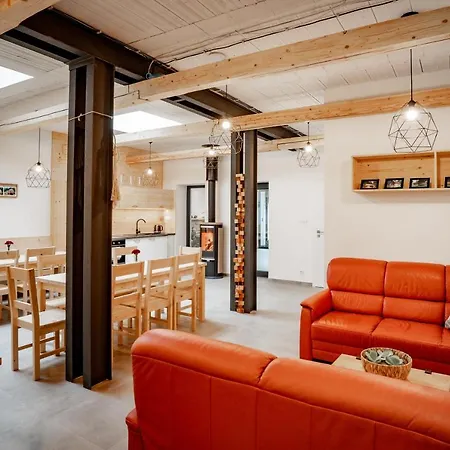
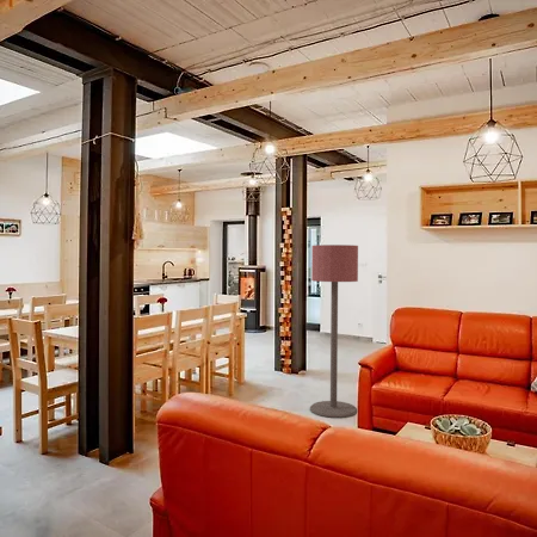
+ floor lamp [309,243,359,419]
